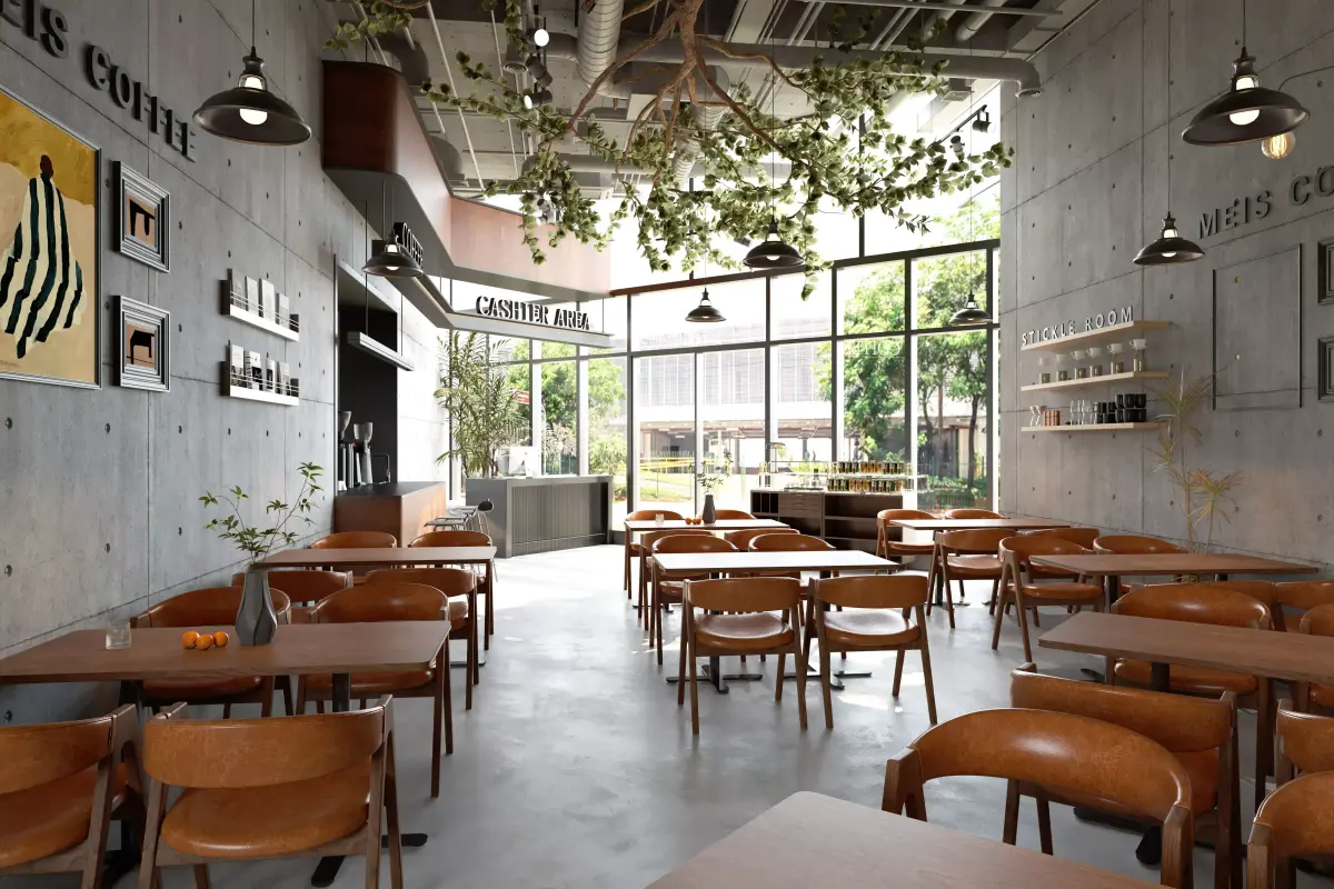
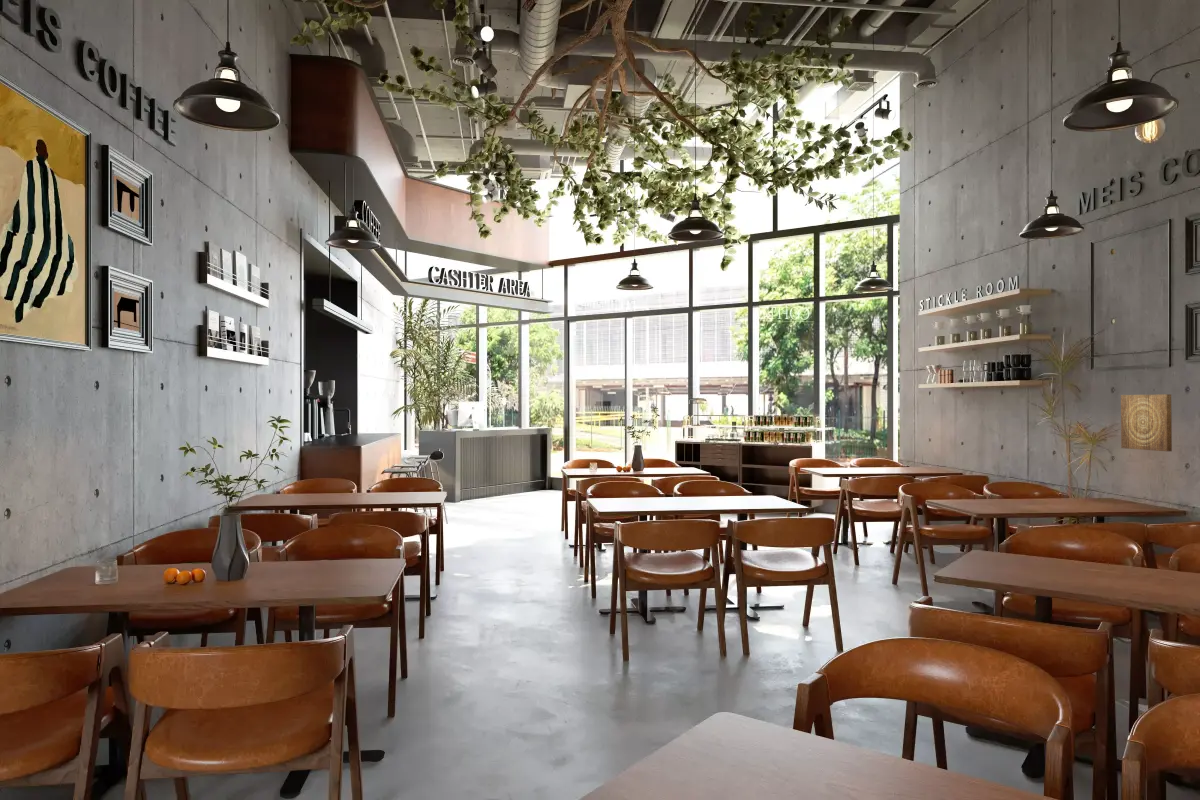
+ wall art [1120,393,1173,452]
